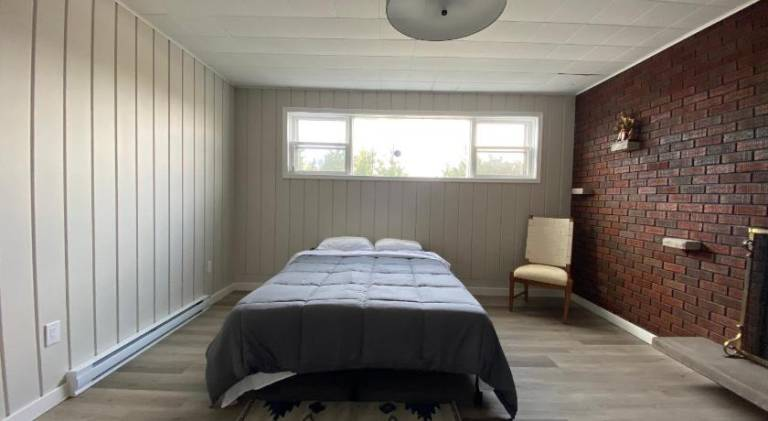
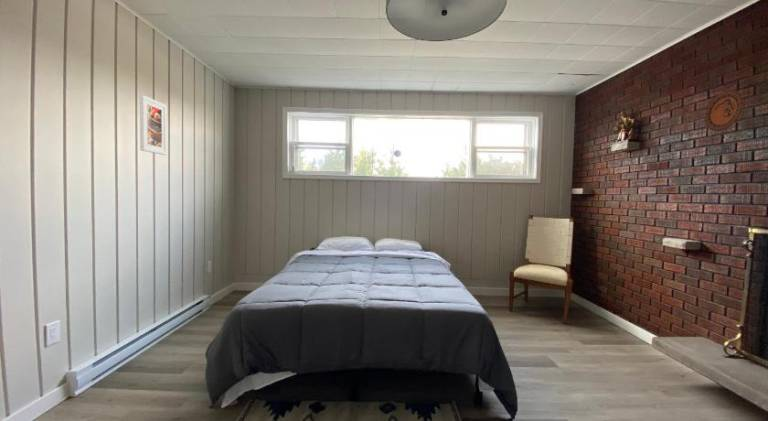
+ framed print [139,94,168,156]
+ decorative plate [704,89,745,132]
